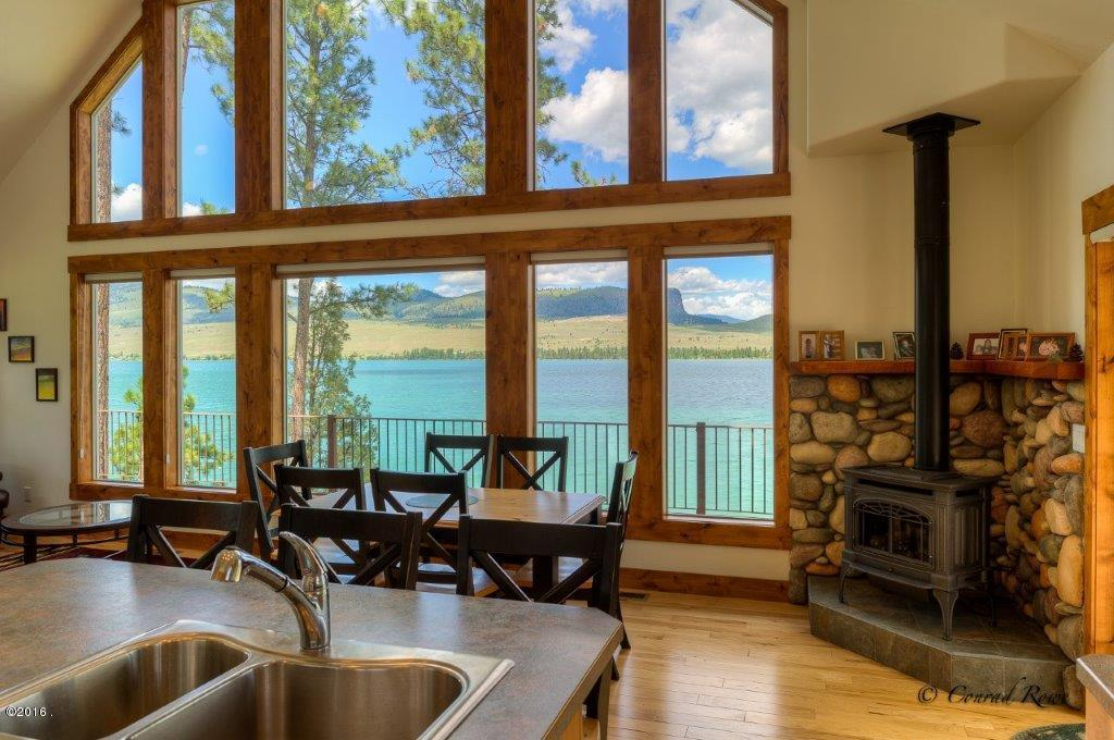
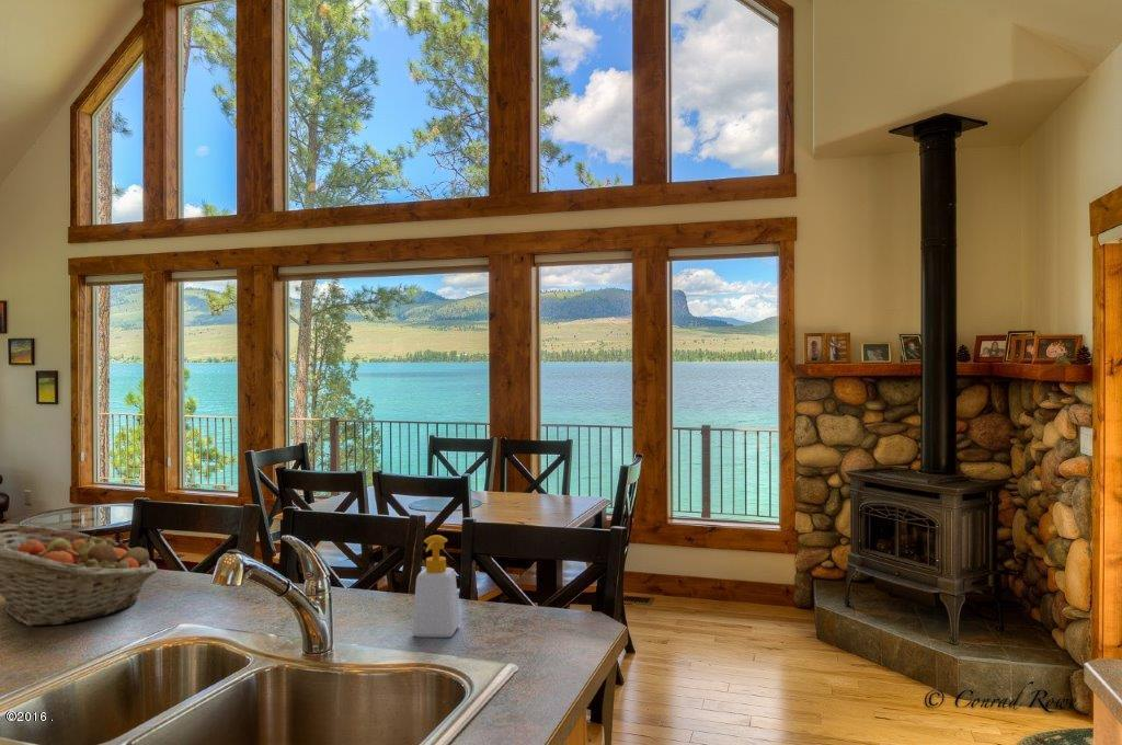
+ fruit basket [0,523,159,628]
+ soap bottle [411,534,461,639]
